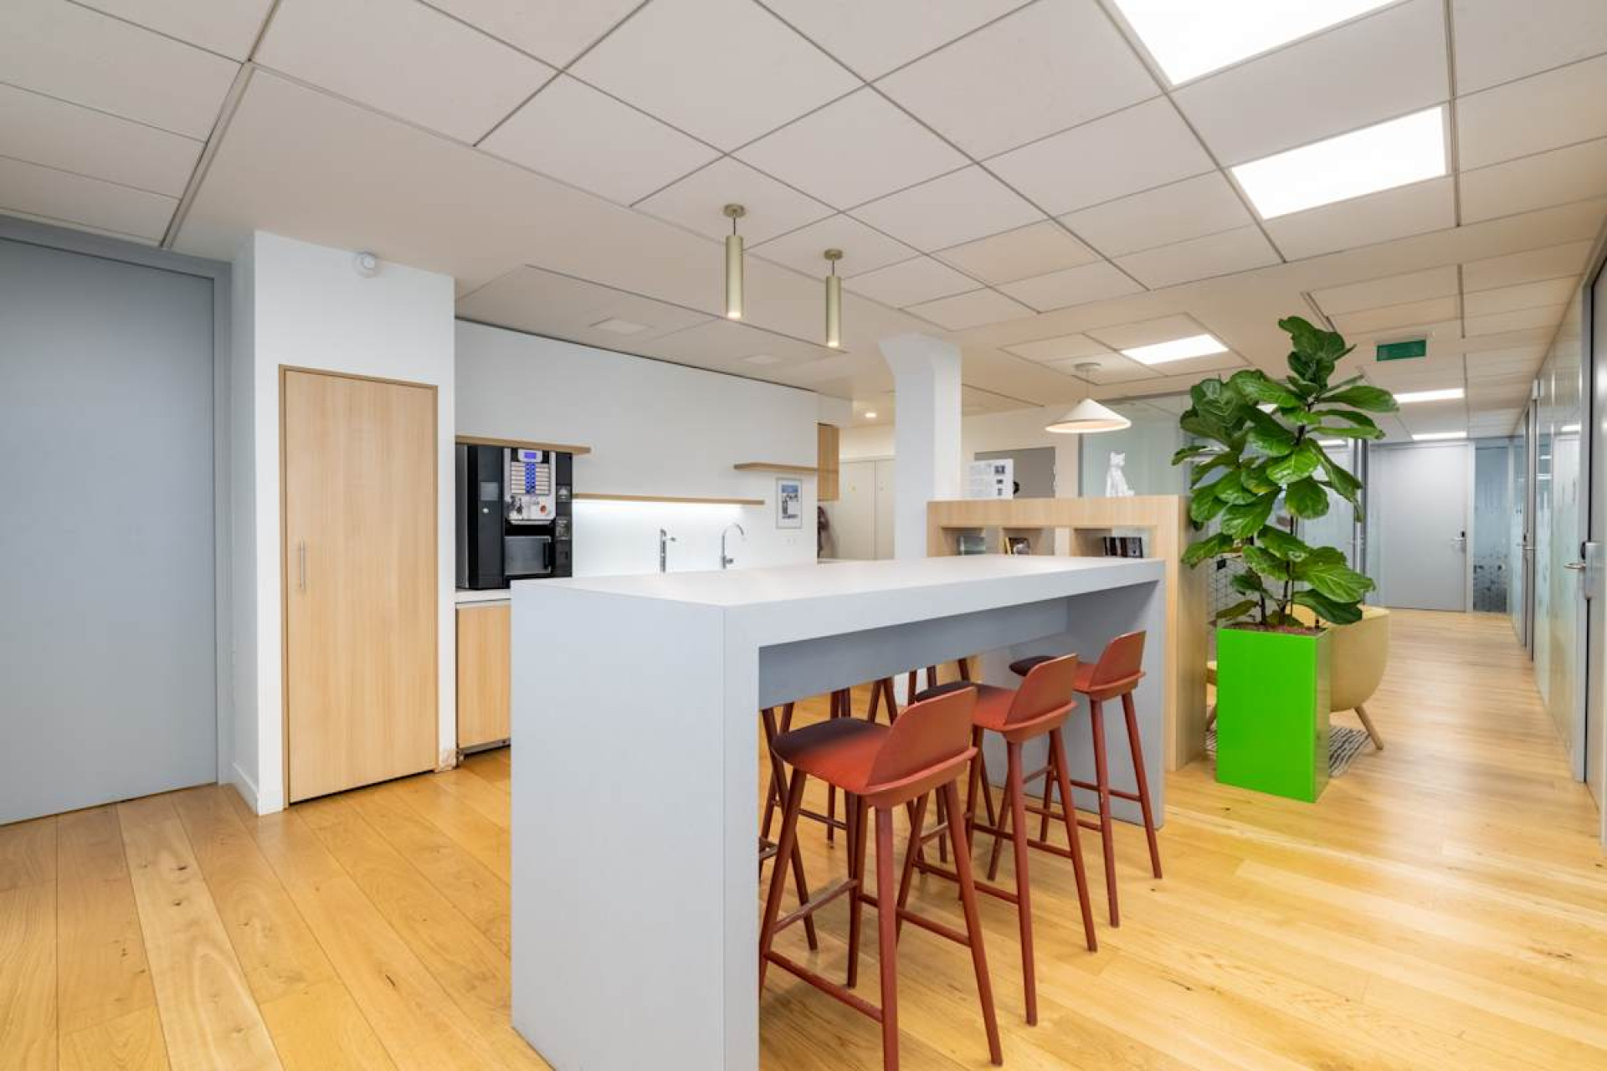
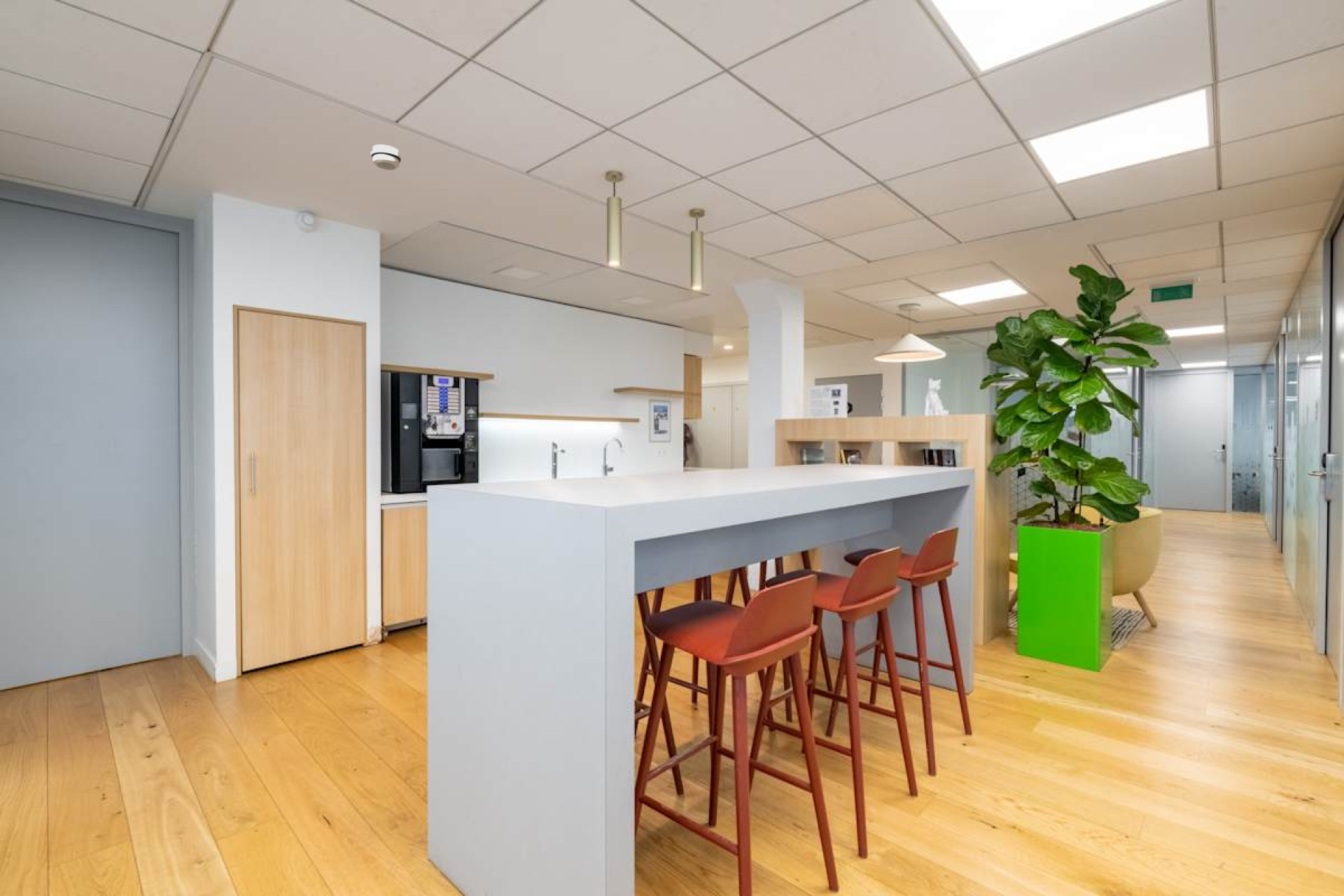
+ smoke detector [370,144,402,171]
